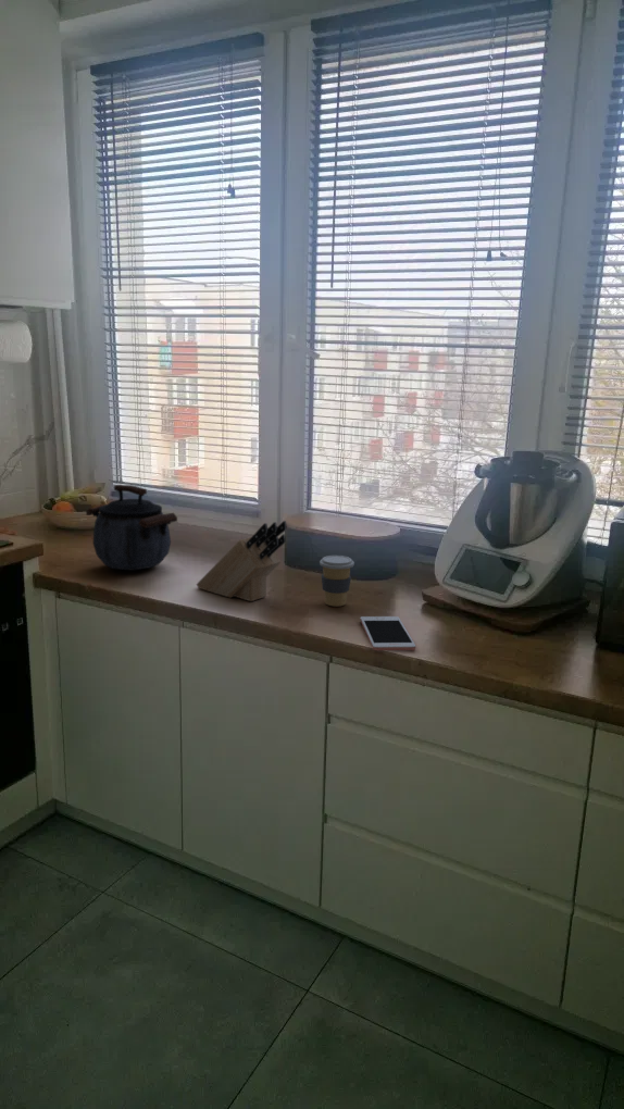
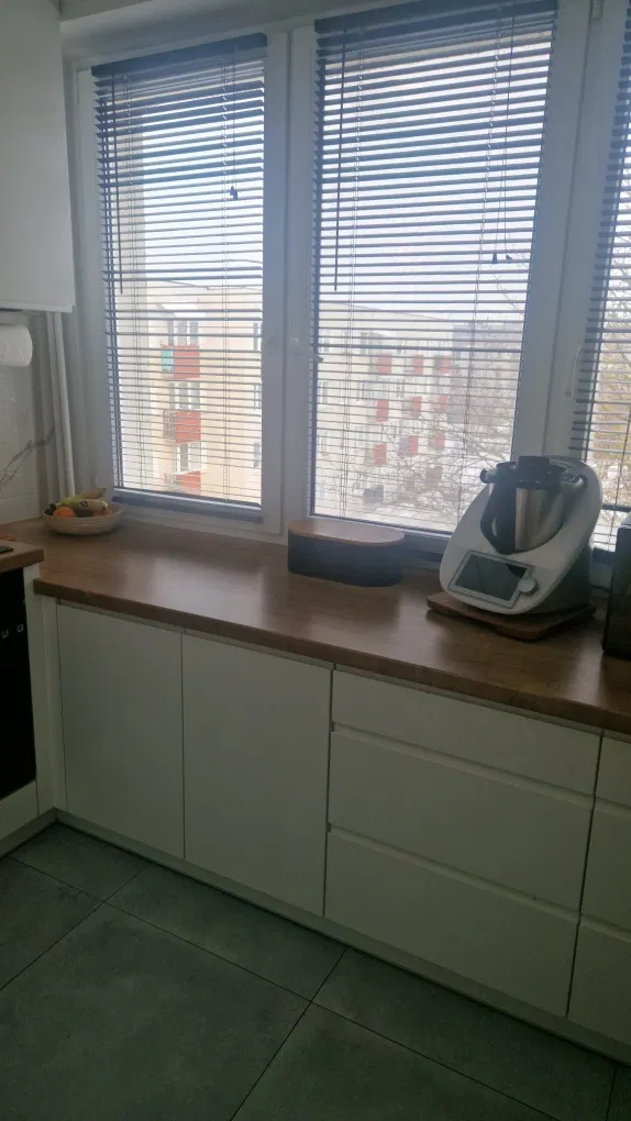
- kettle [85,484,178,572]
- knife block [196,520,288,602]
- coffee cup [319,554,355,608]
- cell phone [359,615,416,651]
